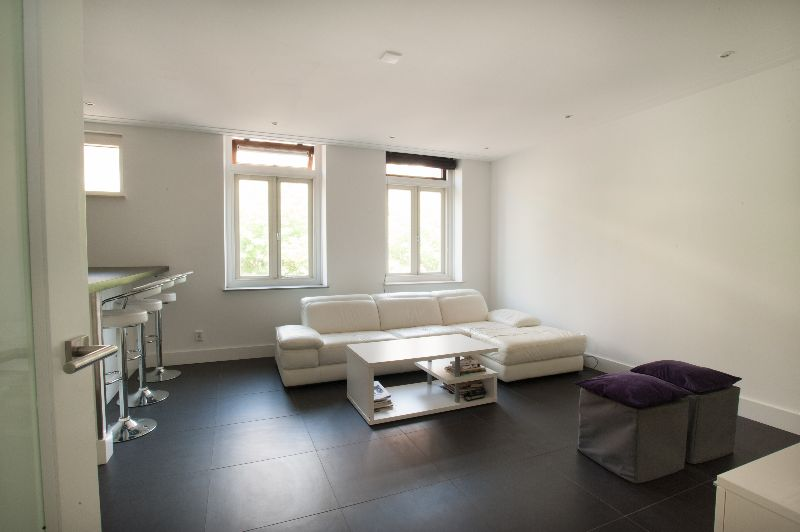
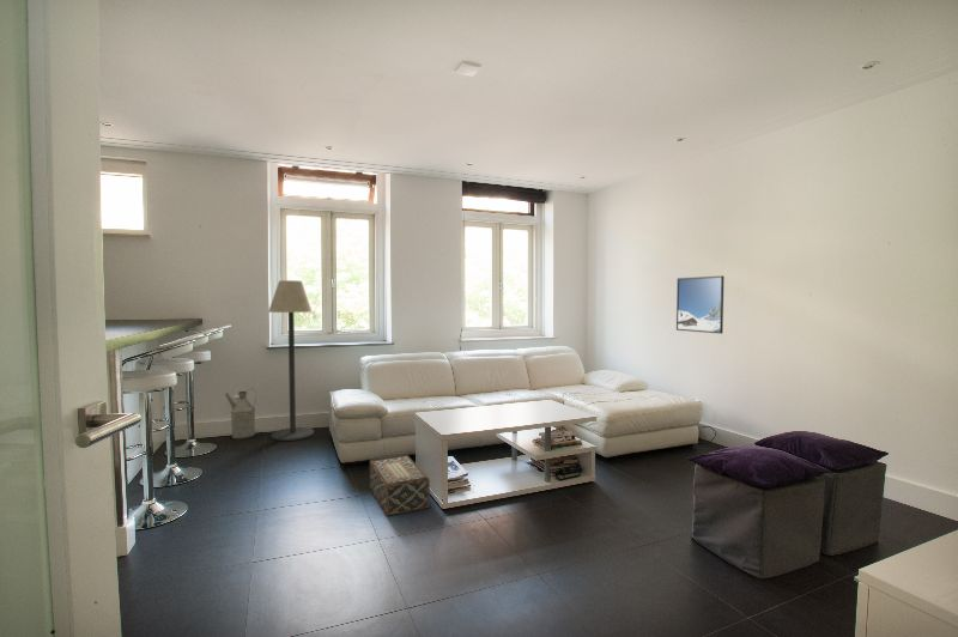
+ woven basket [369,454,431,517]
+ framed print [675,275,724,335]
+ watering can [224,388,257,439]
+ floor lamp [267,279,315,442]
